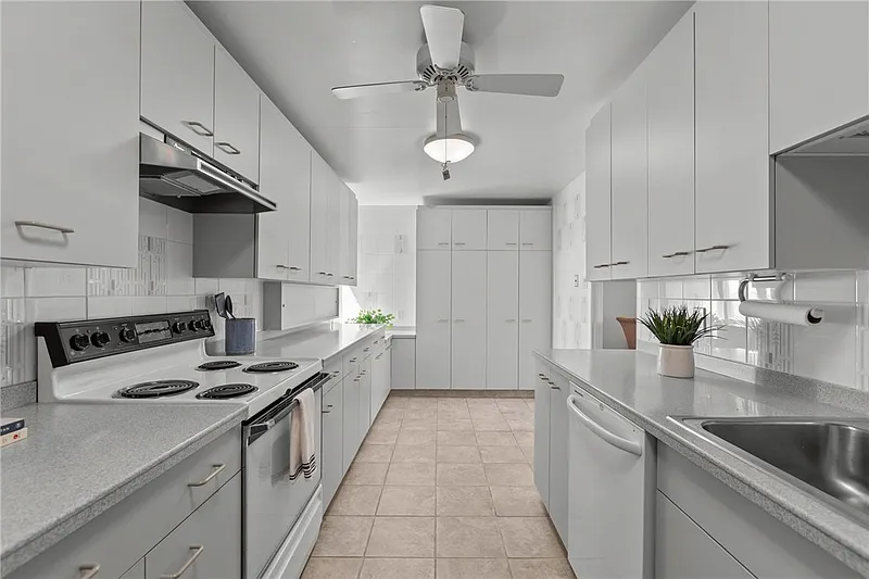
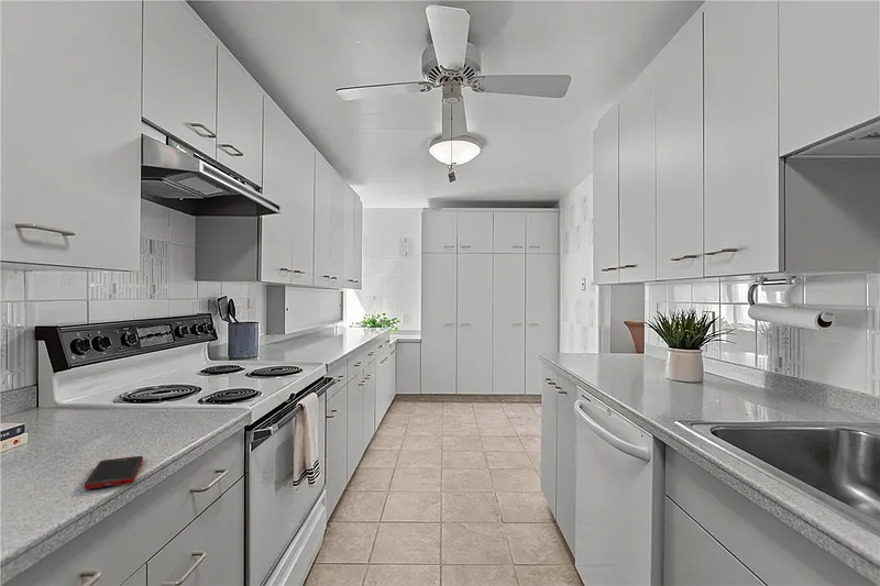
+ cell phone [84,455,144,490]
